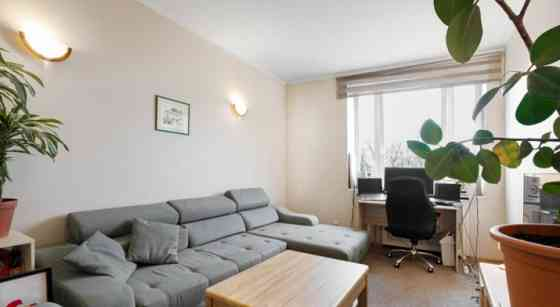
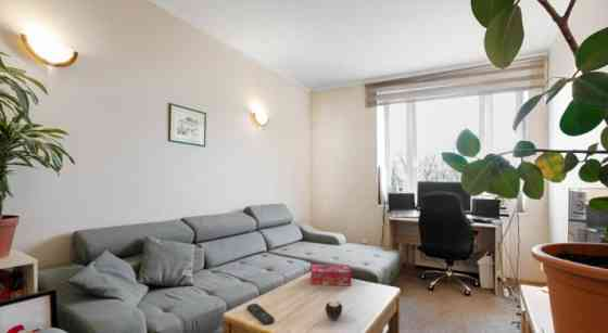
+ tissue box [309,262,352,287]
+ remote control [245,303,276,325]
+ candle [324,300,343,321]
